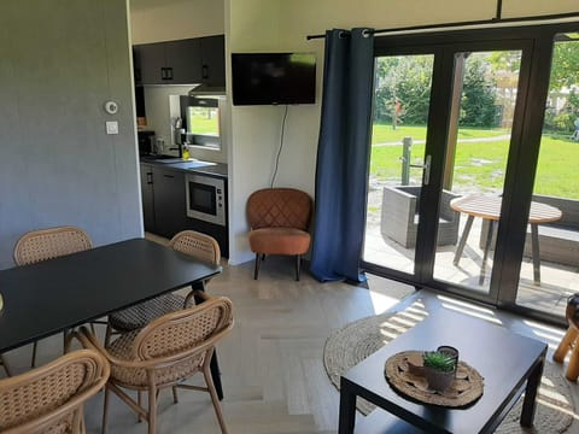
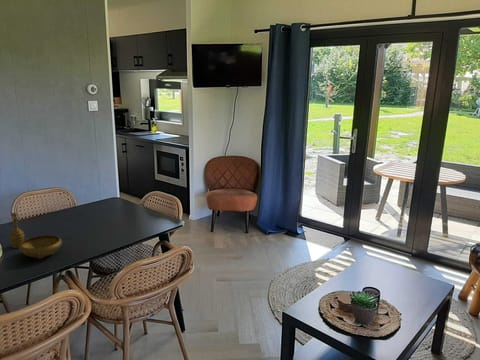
+ decorative bowl [8,211,63,260]
